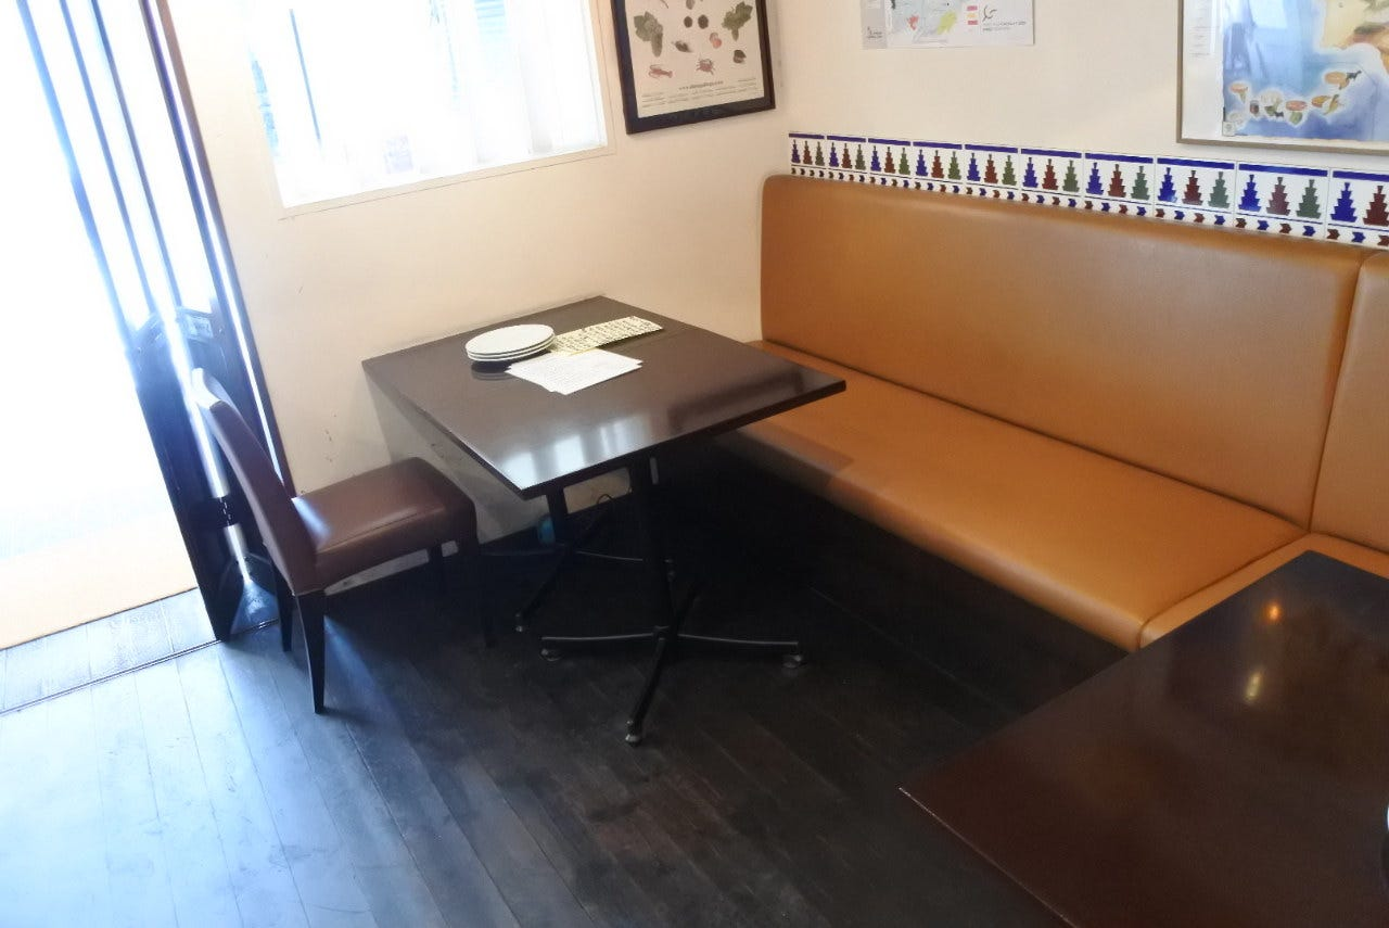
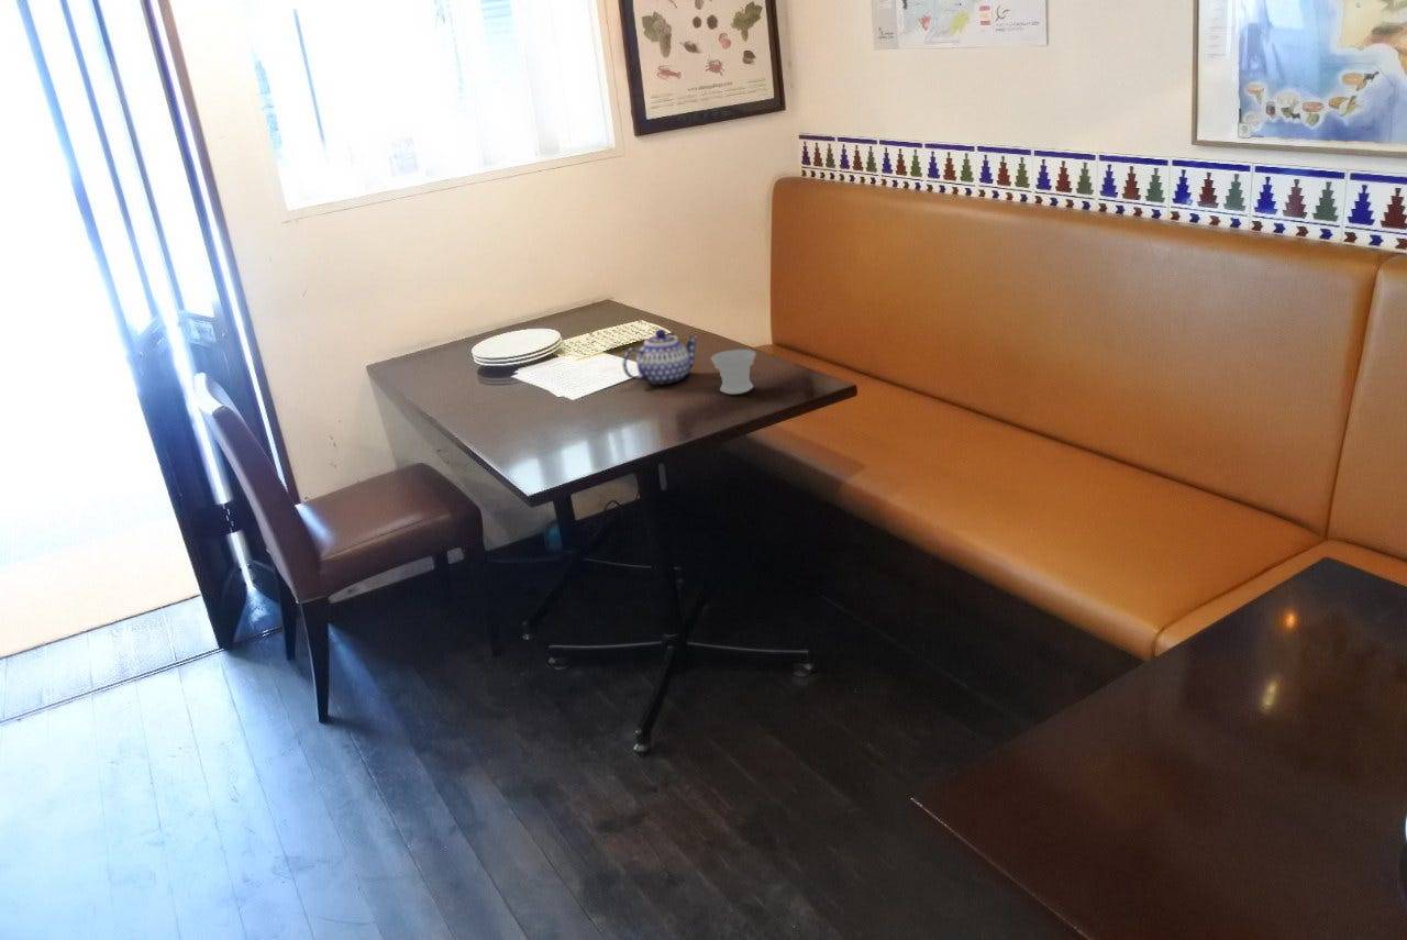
+ cup [710,349,757,395]
+ teapot [621,328,698,386]
